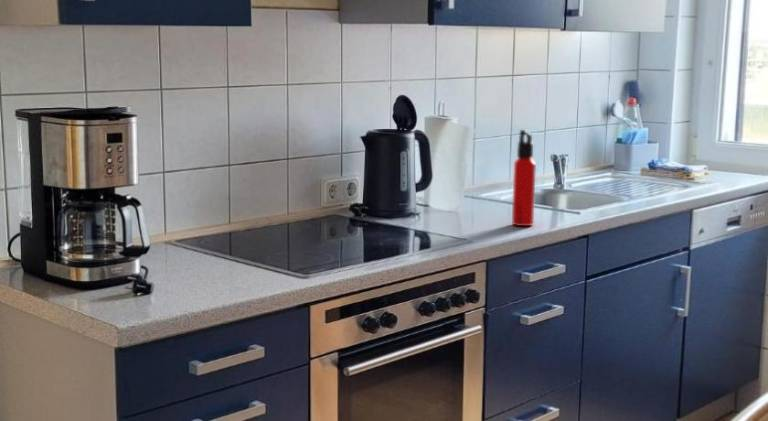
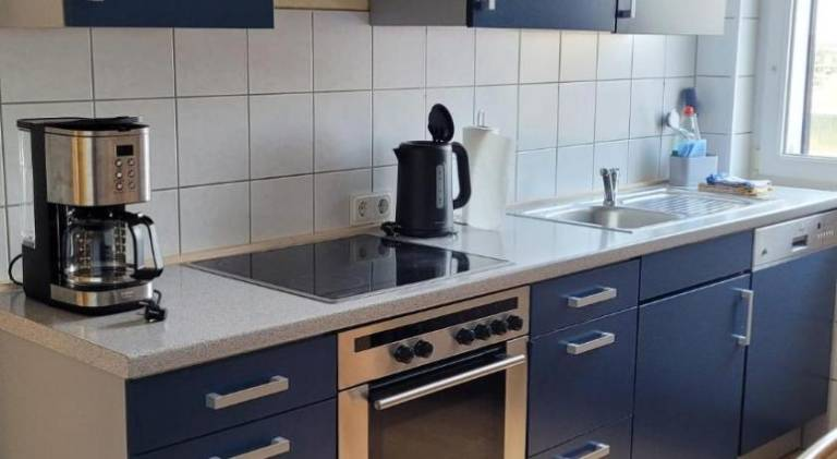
- water bottle [511,129,537,227]
